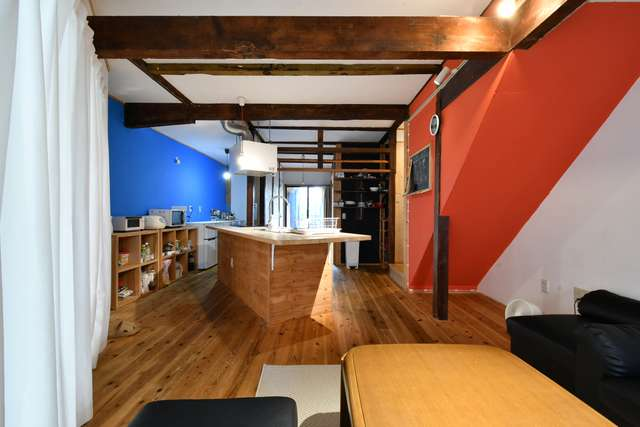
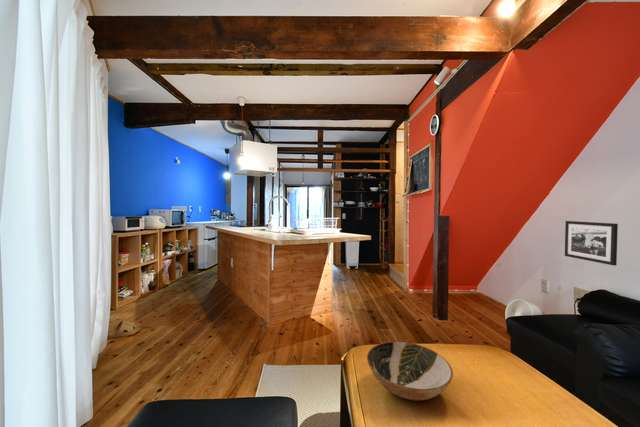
+ bowl [366,340,454,402]
+ picture frame [564,220,619,266]
